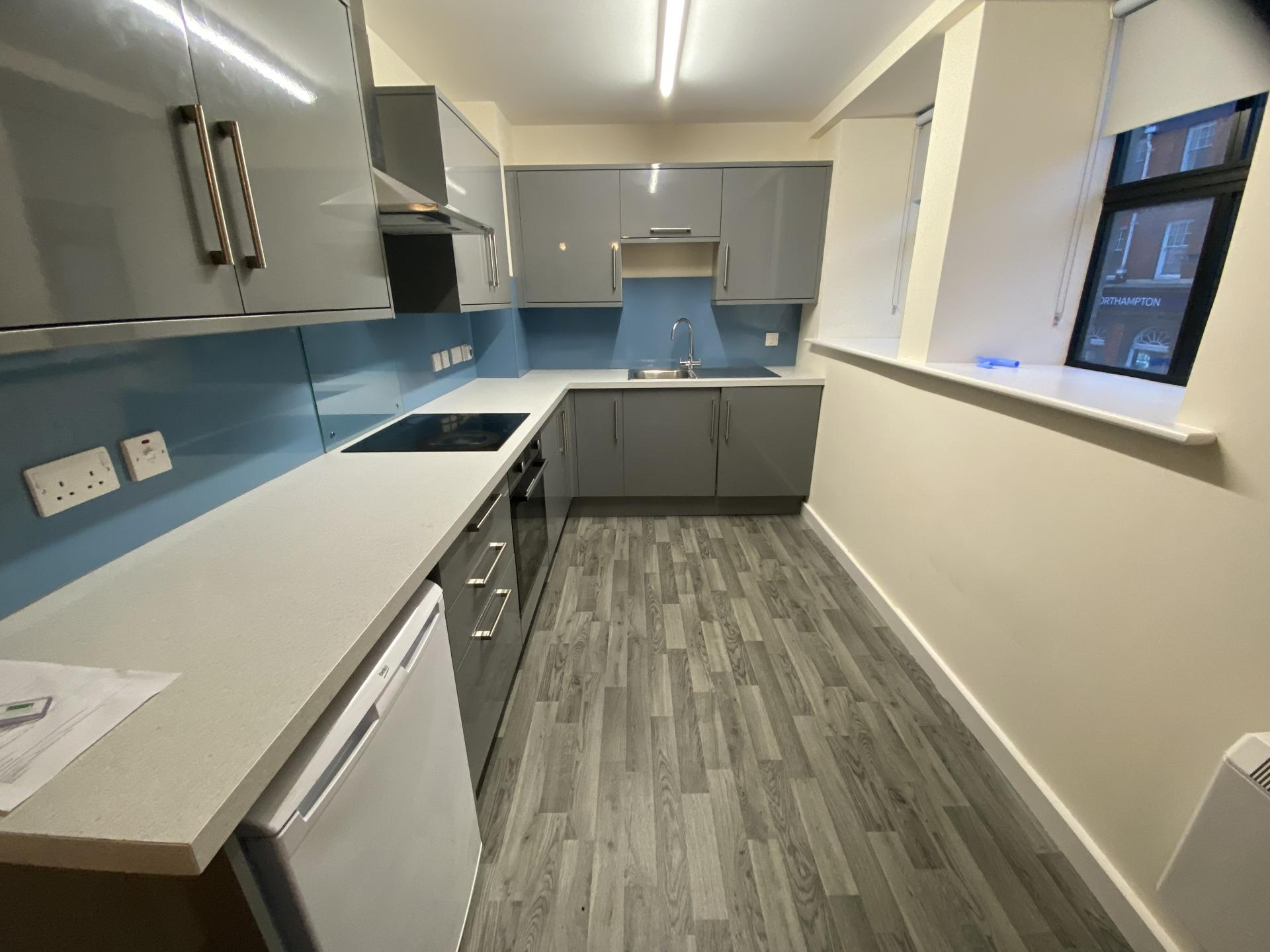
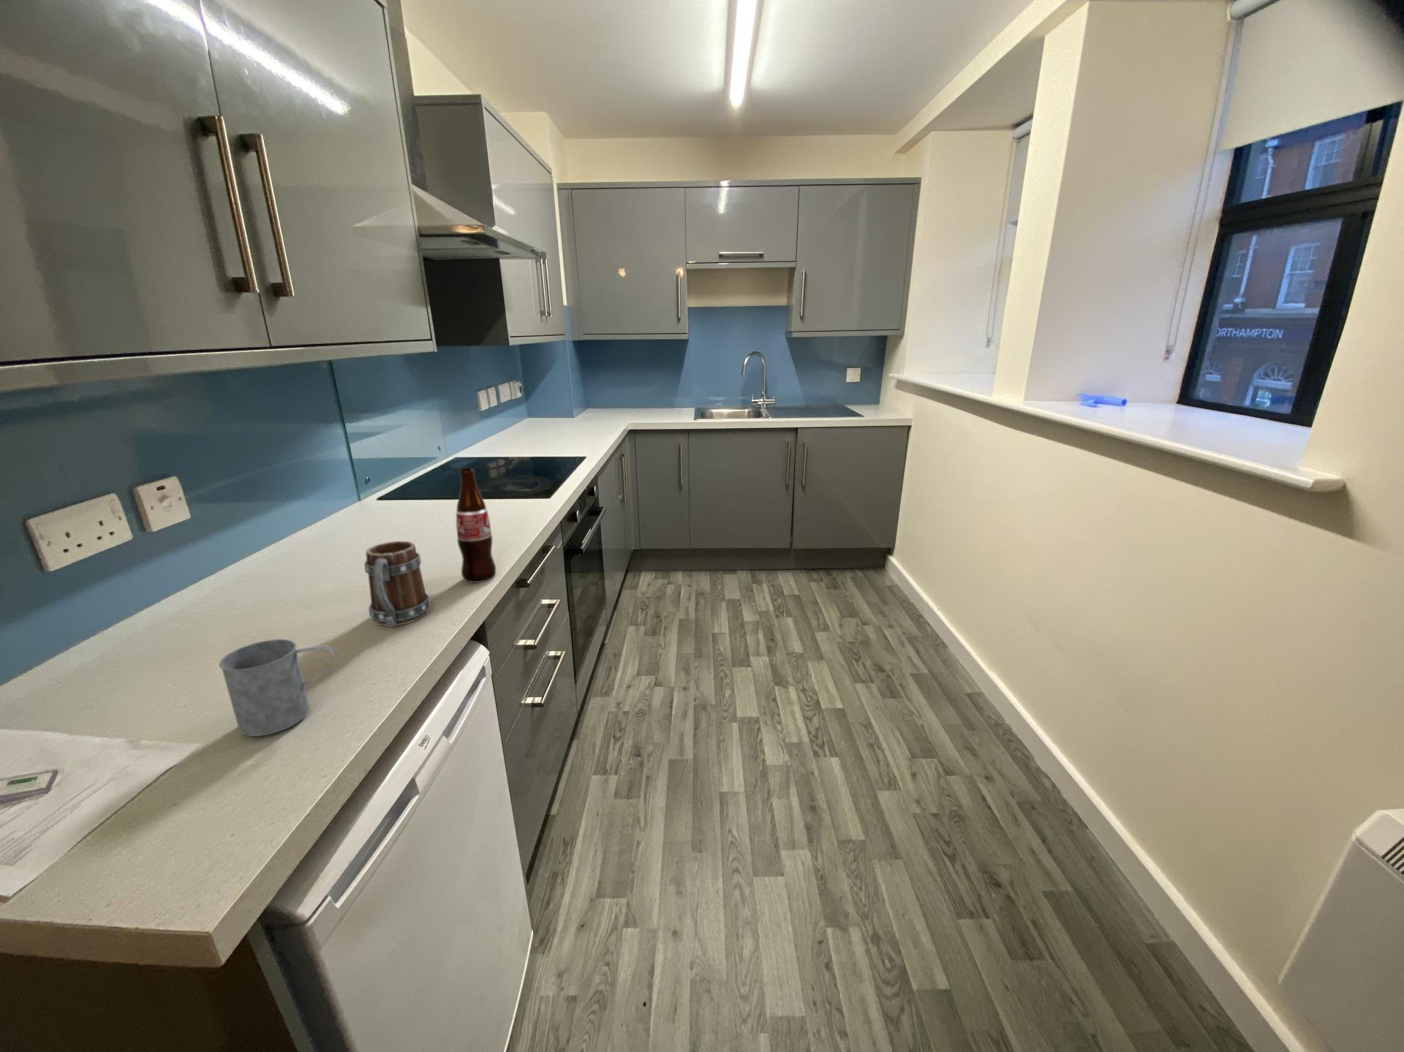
+ mug [364,540,431,629]
+ mug [219,639,335,737]
+ bottle [455,467,496,583]
